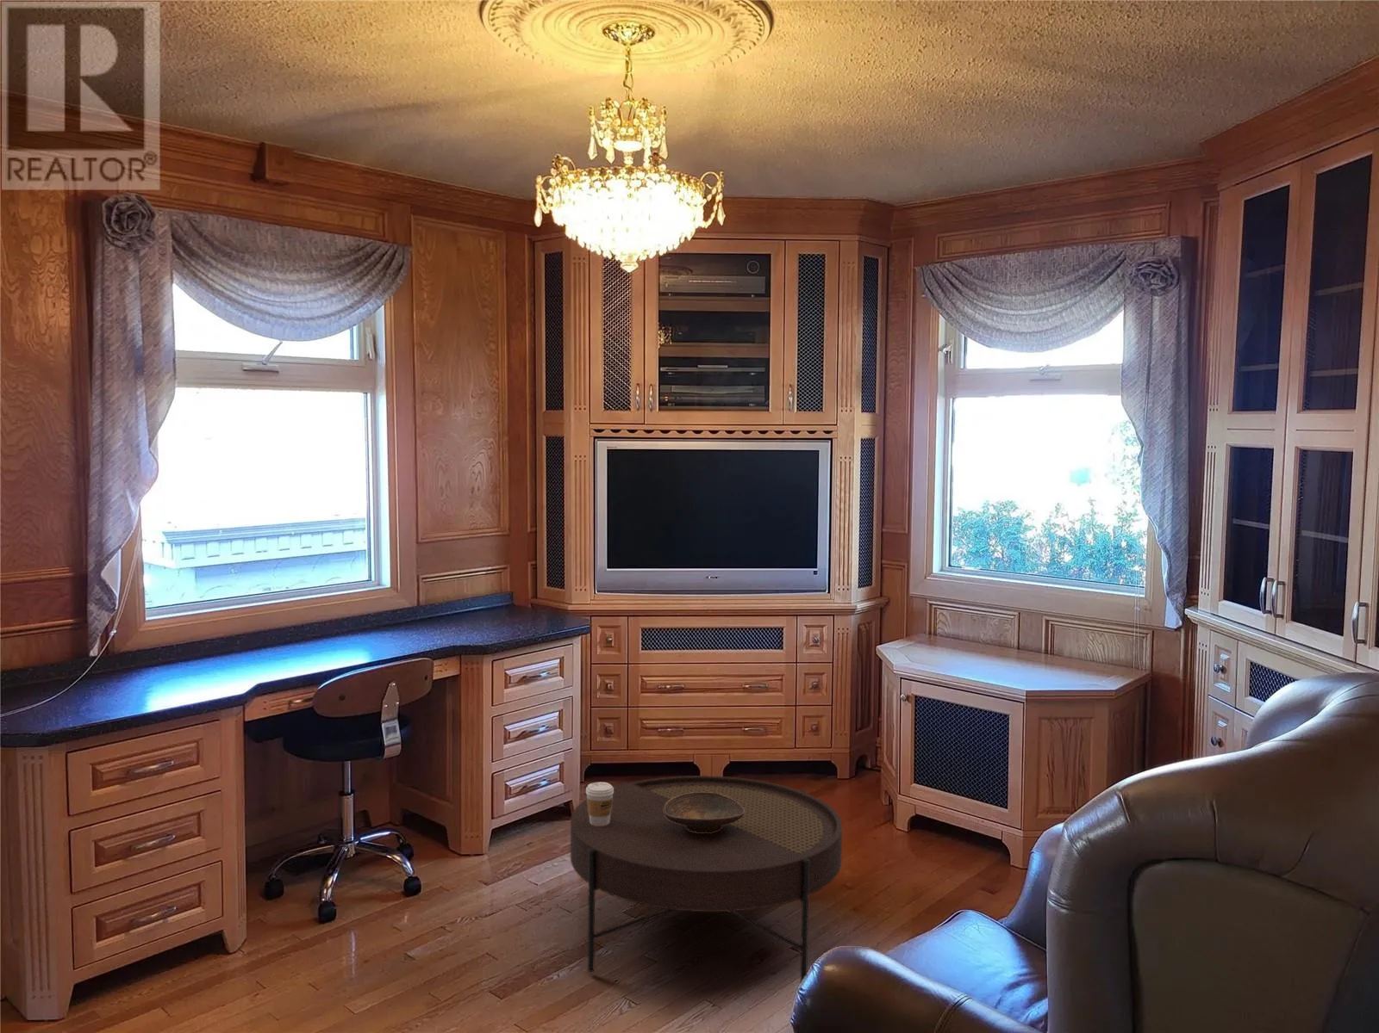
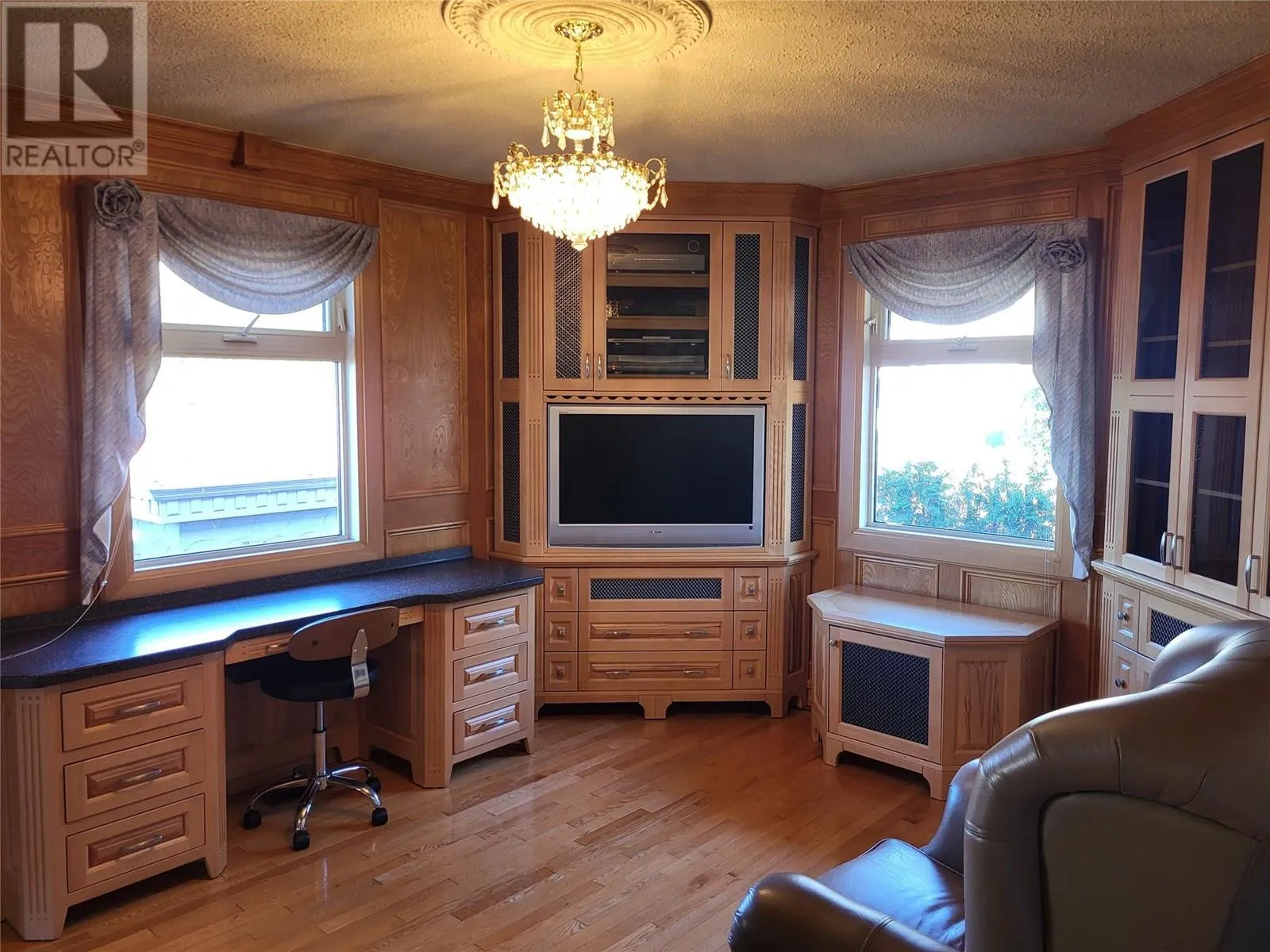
- decorative bowl [663,792,745,832]
- coffee table [570,775,843,984]
- coffee cup [585,781,613,826]
